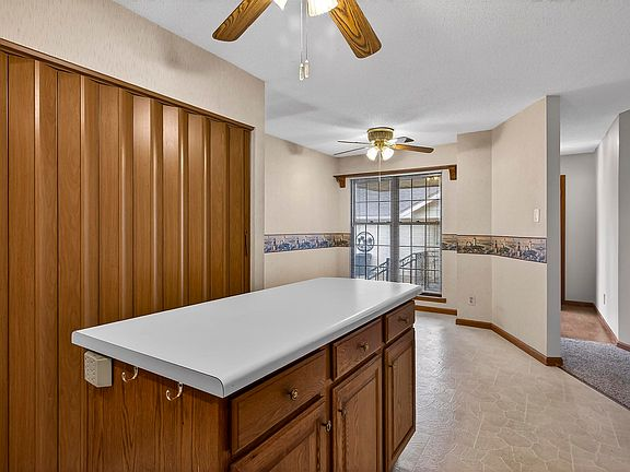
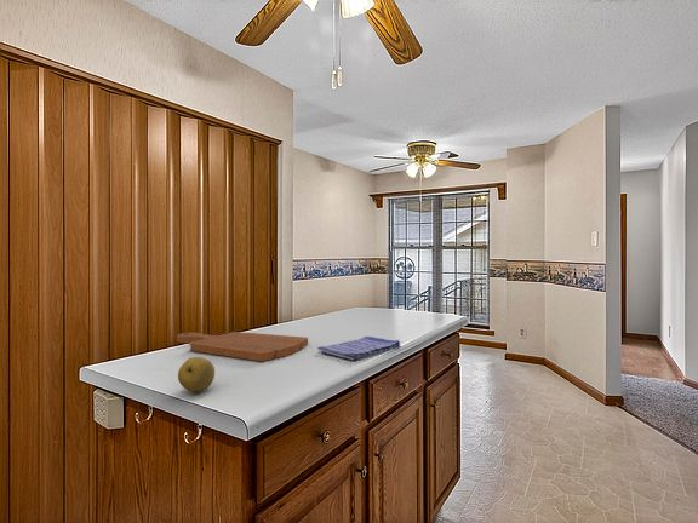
+ fruit [177,356,216,393]
+ dish towel [316,335,401,361]
+ cutting board [176,331,309,362]
